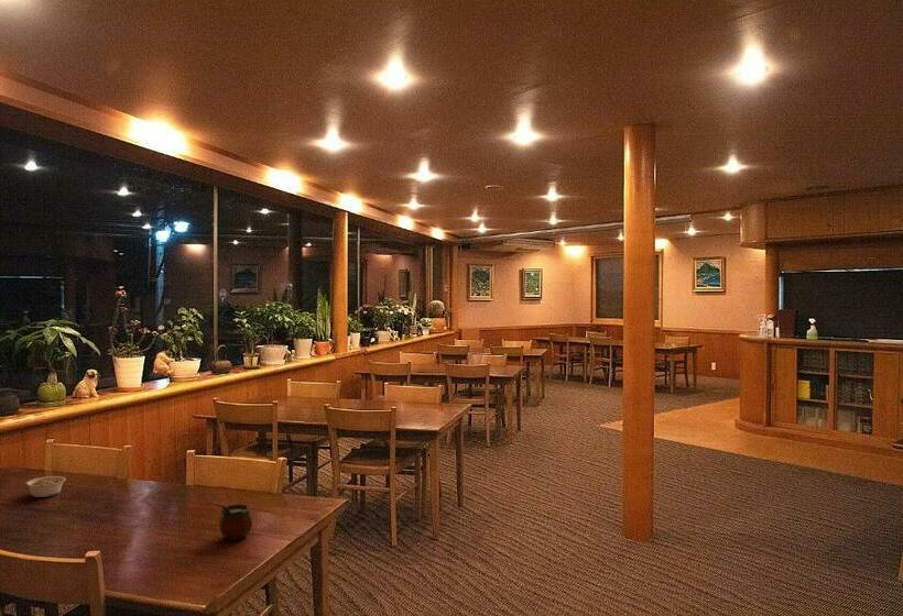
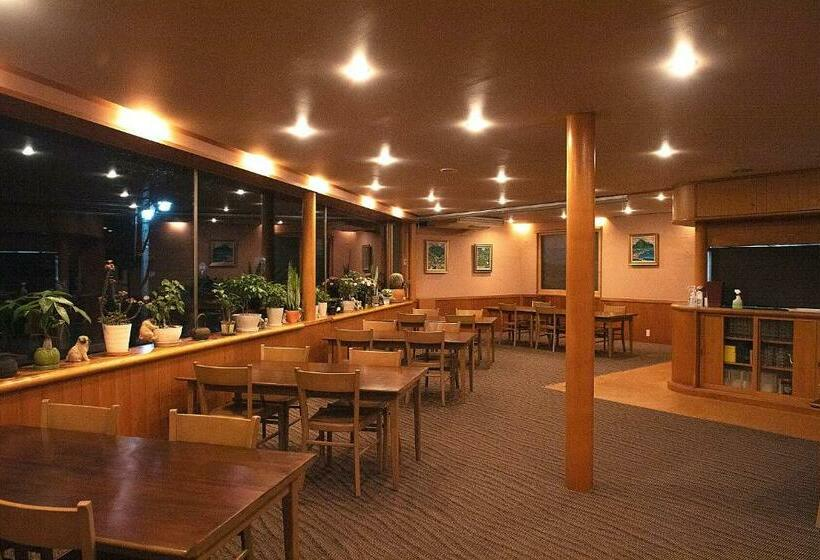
- gourd [208,501,253,542]
- legume [24,475,67,498]
